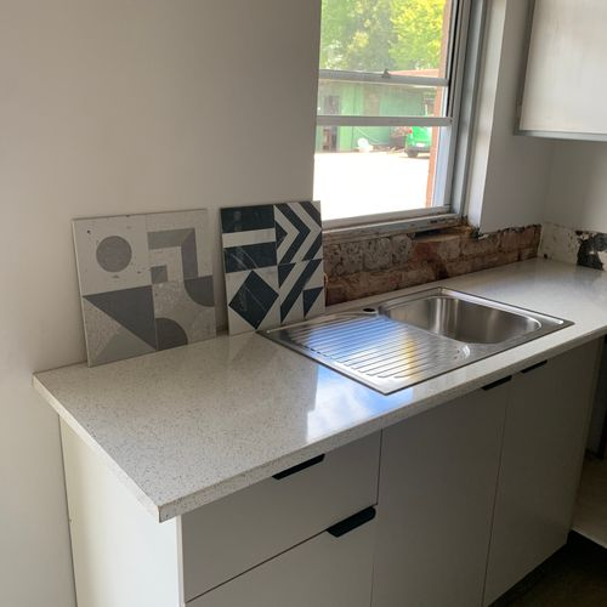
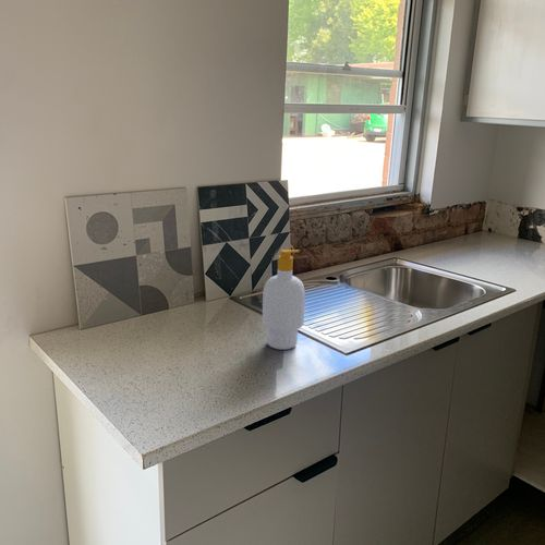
+ soap bottle [262,249,306,351]
